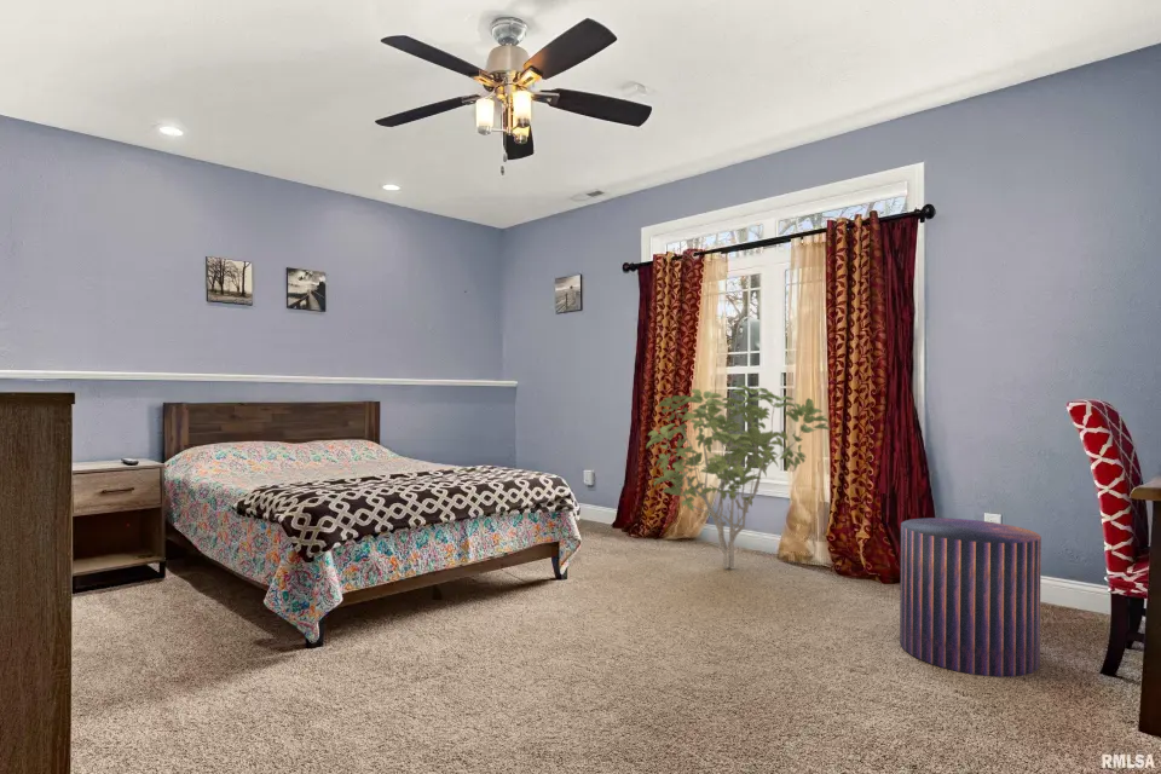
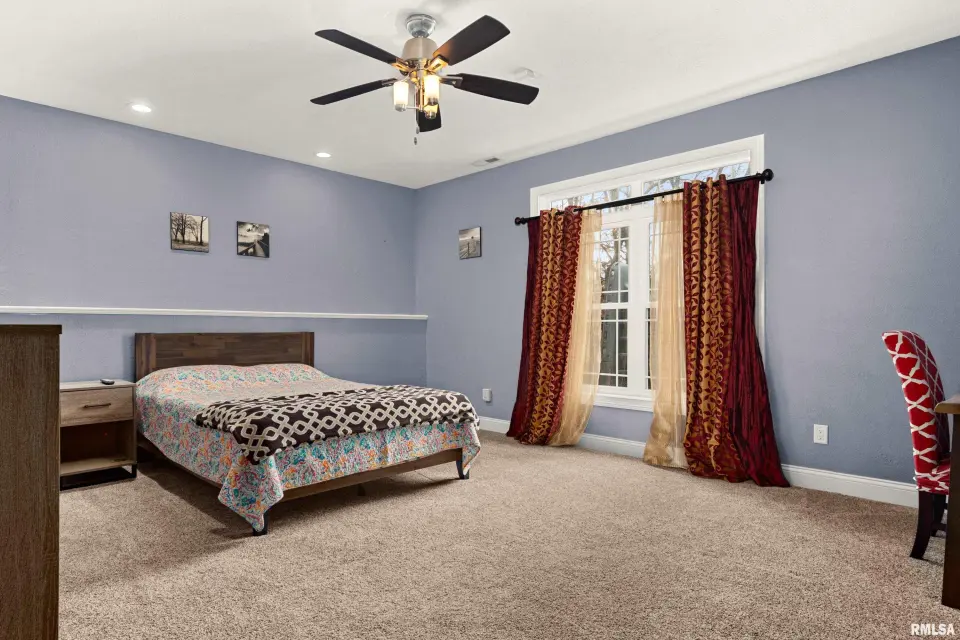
- pouf [899,516,1042,678]
- shrub [646,385,831,570]
